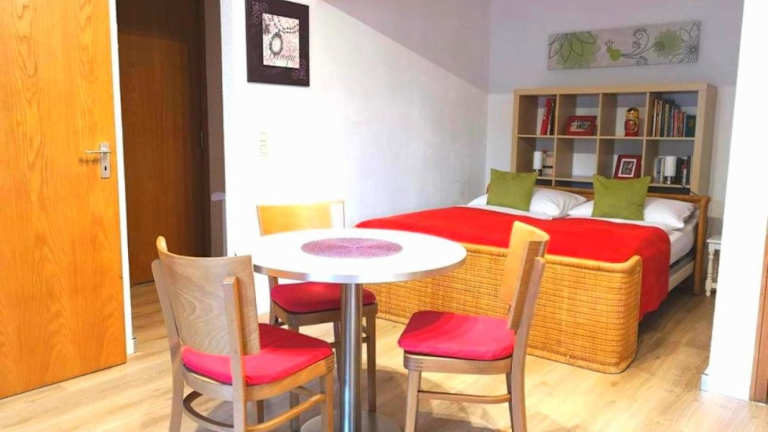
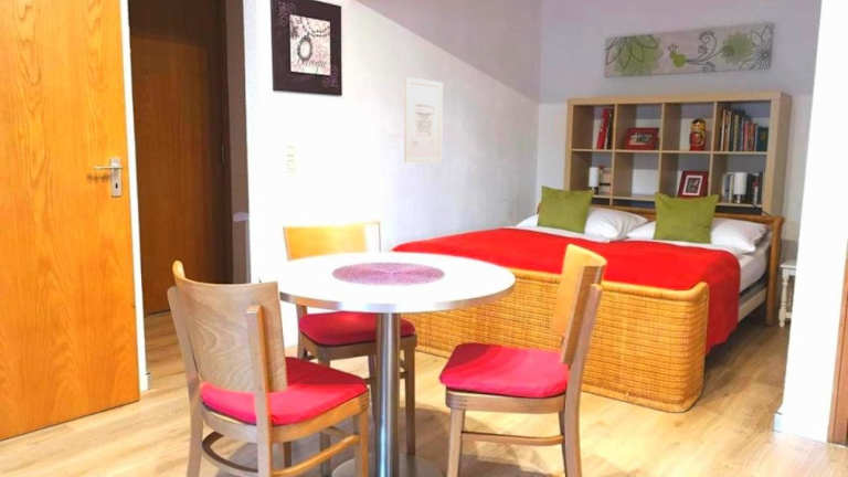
+ wall art [403,76,444,163]
